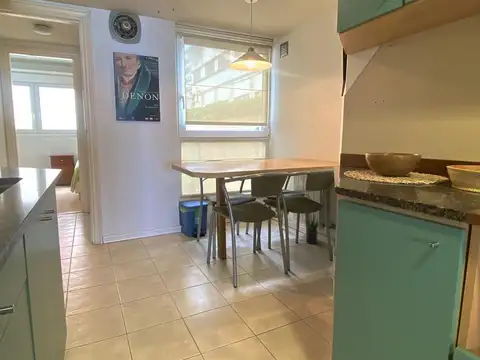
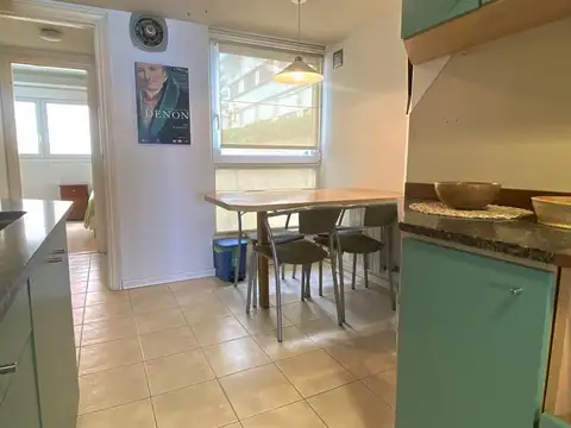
- potted plant [303,214,321,245]
